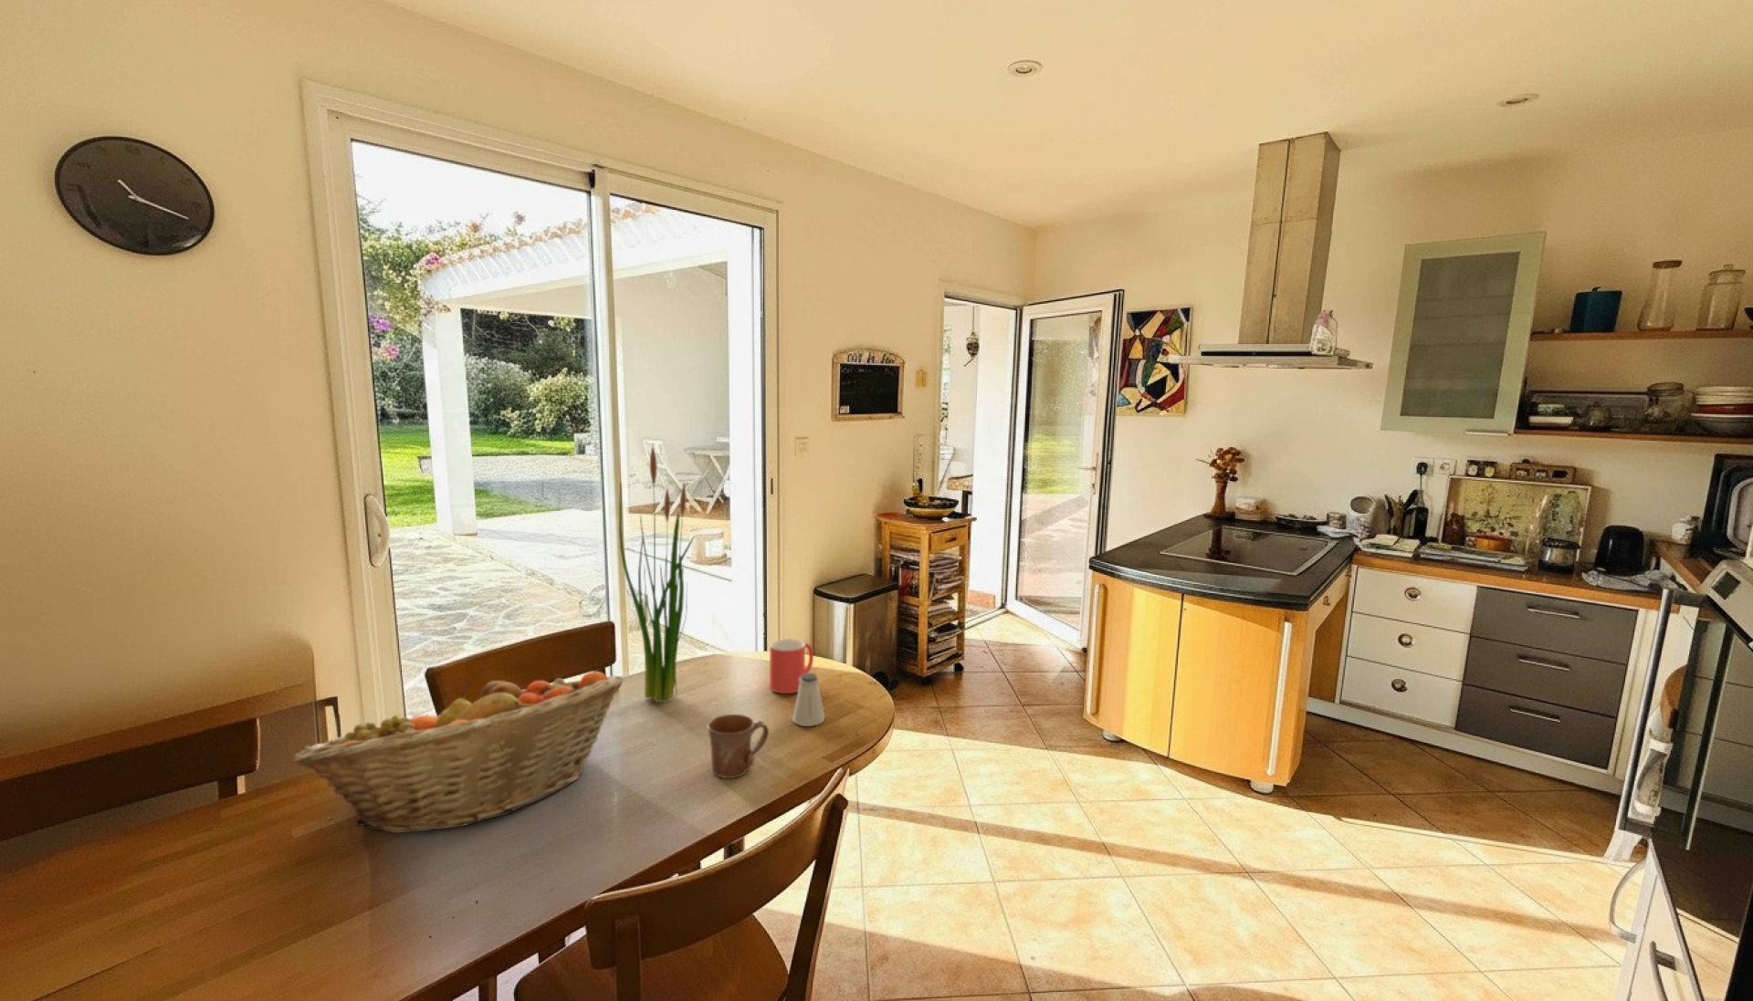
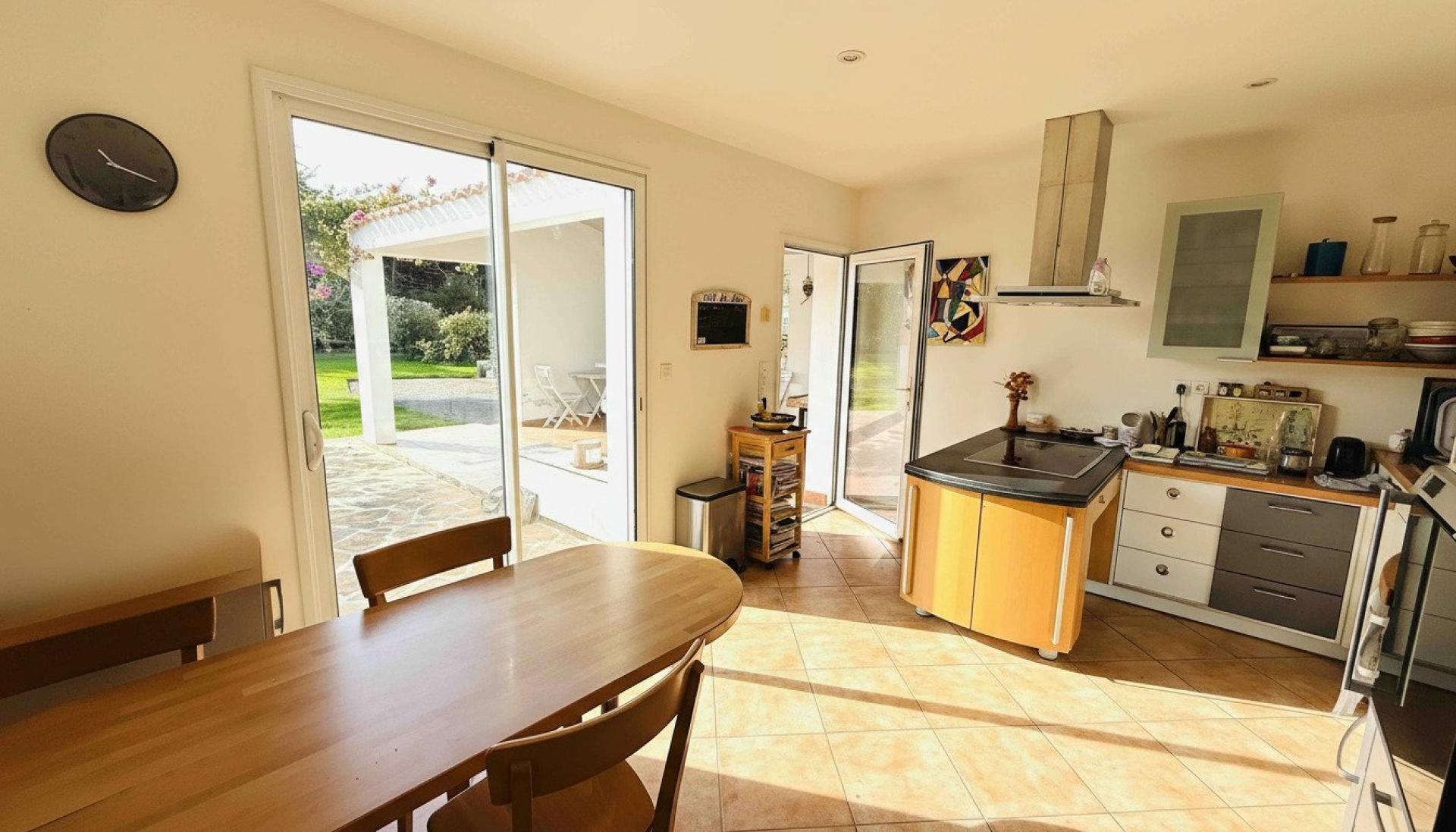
- saltshaker [791,673,826,727]
- fruit basket [293,670,625,834]
- plant [618,442,696,704]
- mug [706,713,769,780]
- mug [769,638,814,694]
